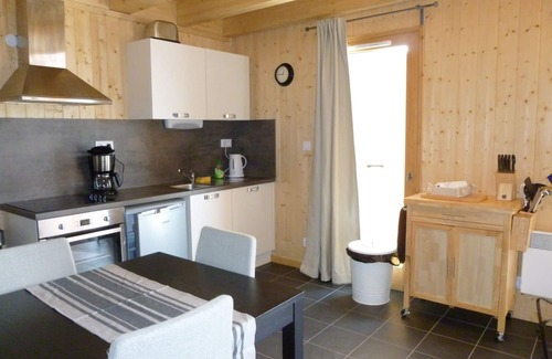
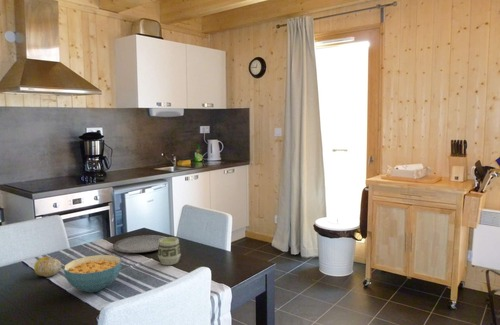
+ cup [157,236,182,266]
+ fruit [33,256,63,278]
+ plate [112,234,167,254]
+ cereal bowl [63,254,122,293]
